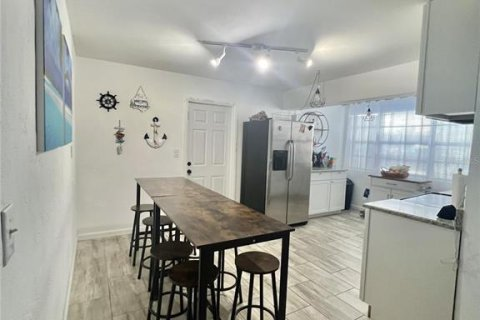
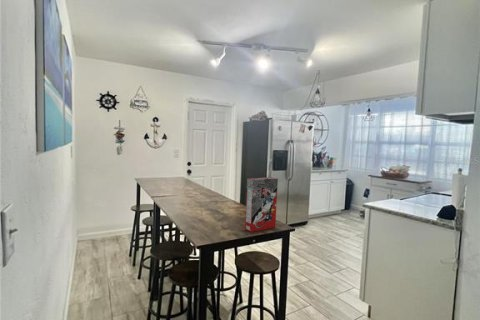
+ cereal box [244,176,279,233]
